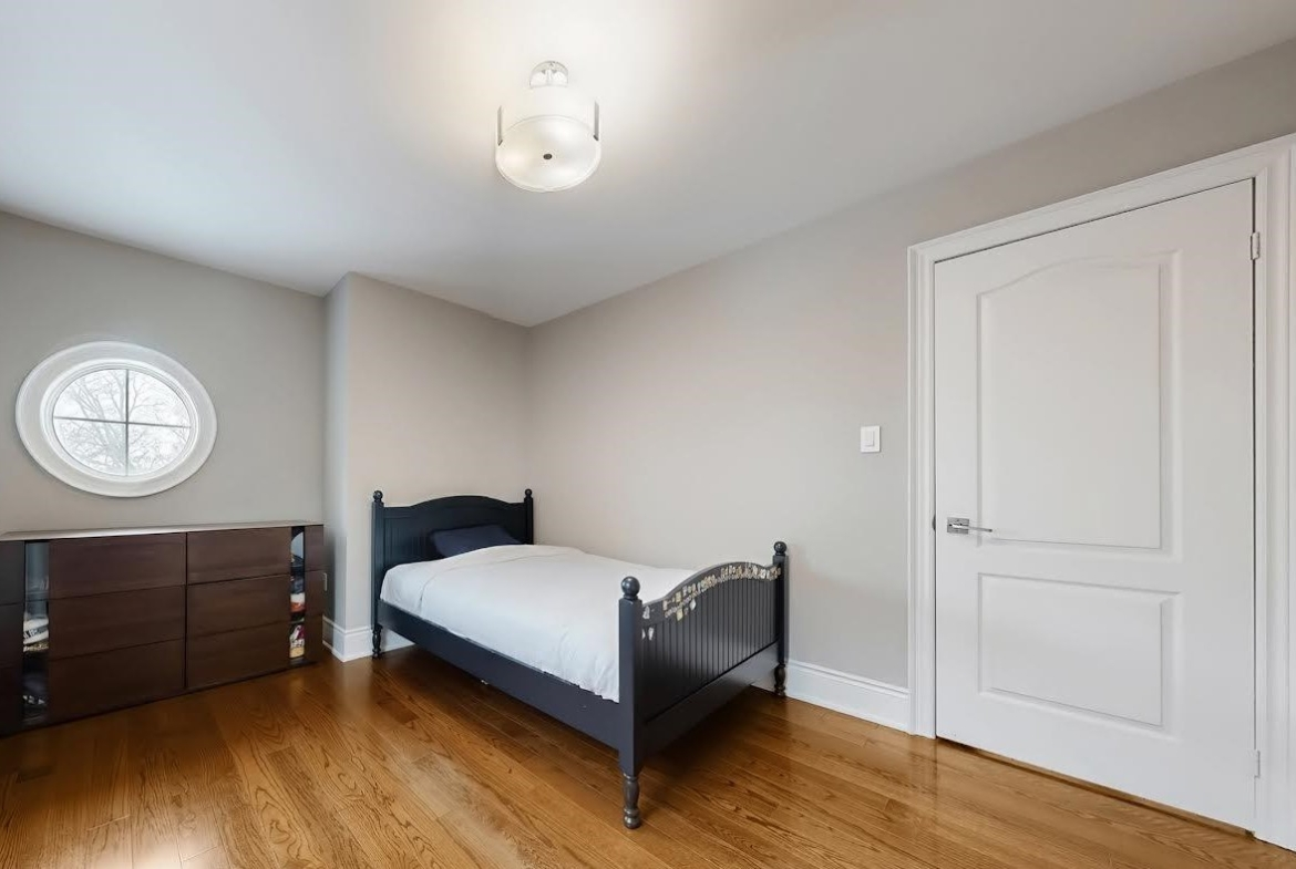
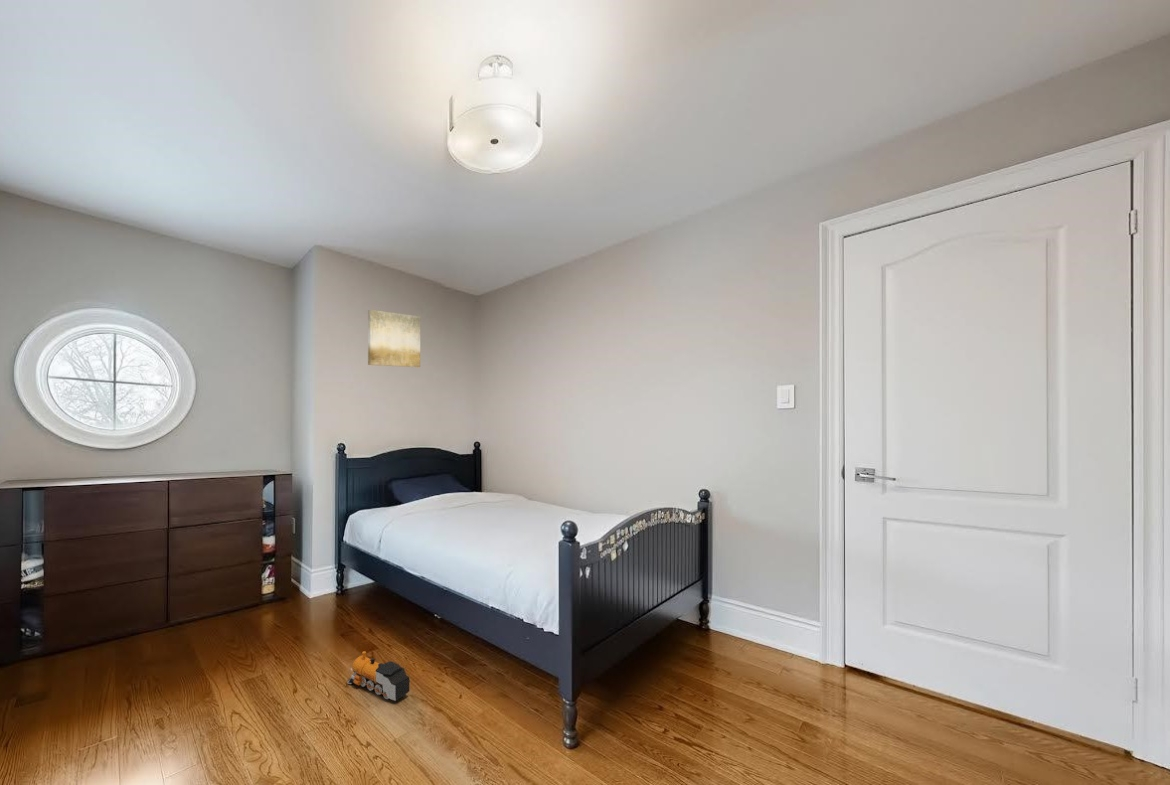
+ wall art [367,309,421,368]
+ toy train [347,650,411,702]
